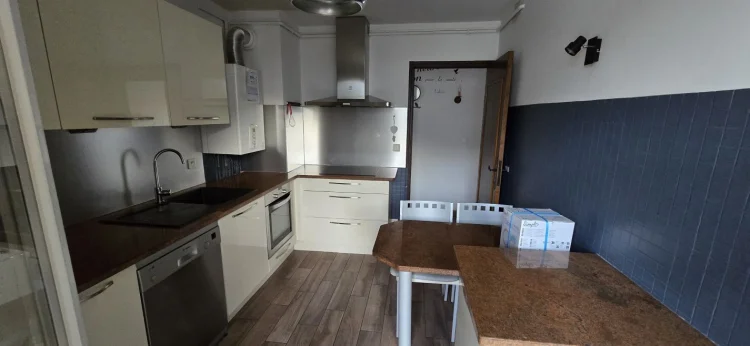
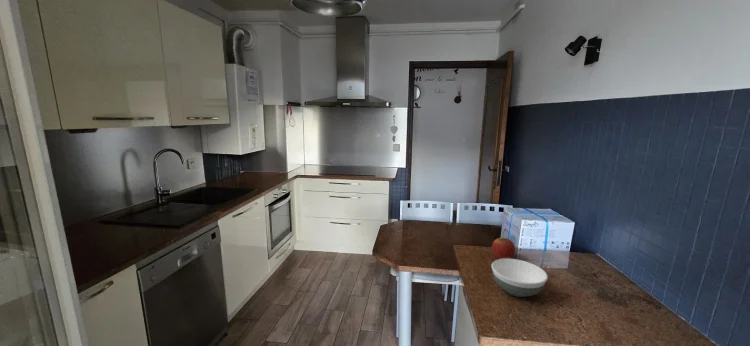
+ bowl [490,258,549,298]
+ apple [491,237,516,260]
